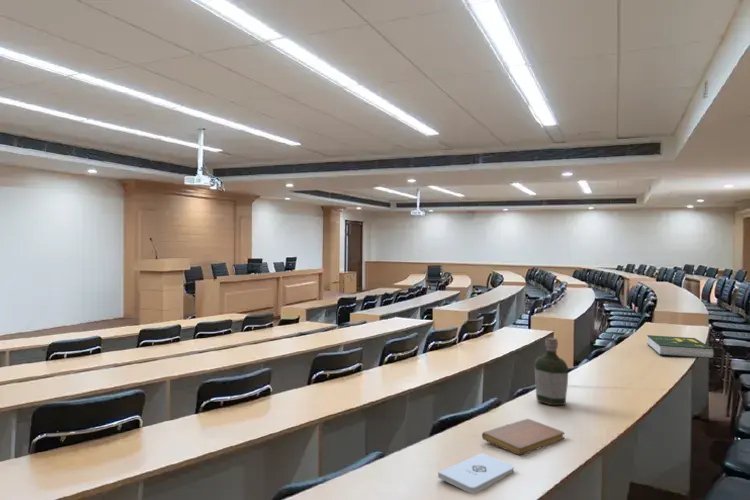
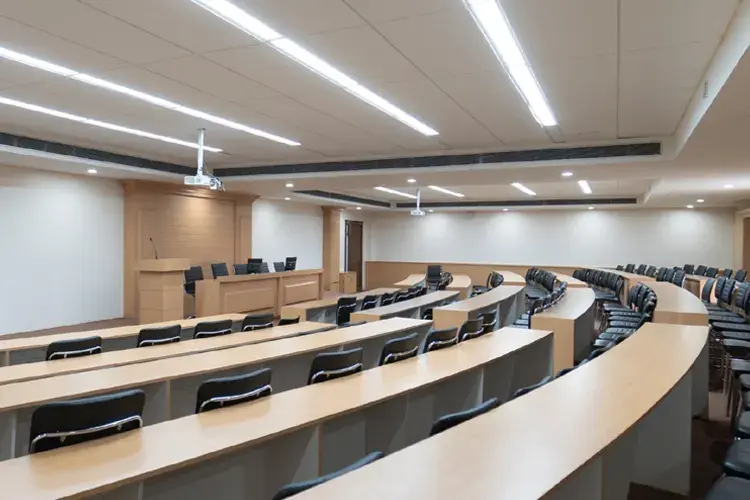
- notebook [481,418,566,456]
- notepad [437,452,515,494]
- book [646,334,715,359]
- bottle [534,337,569,406]
